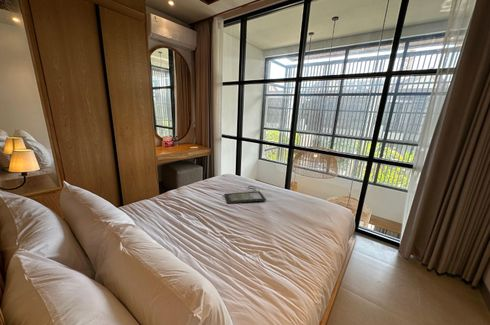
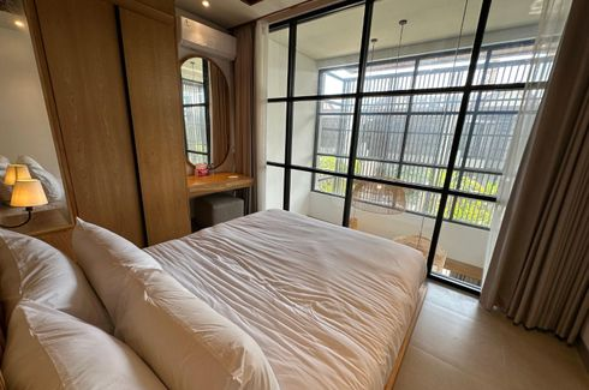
- clutch bag [222,185,267,204]
